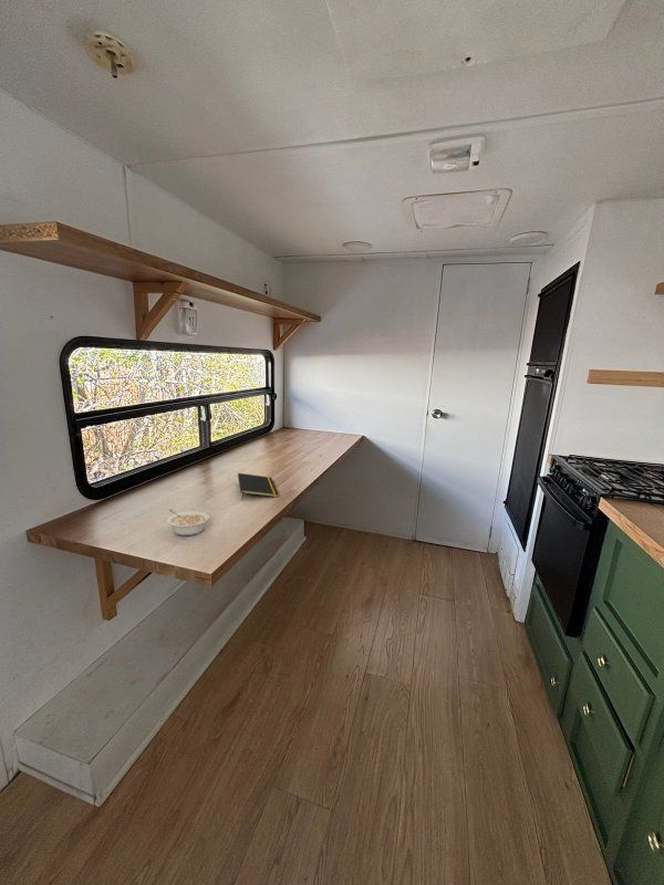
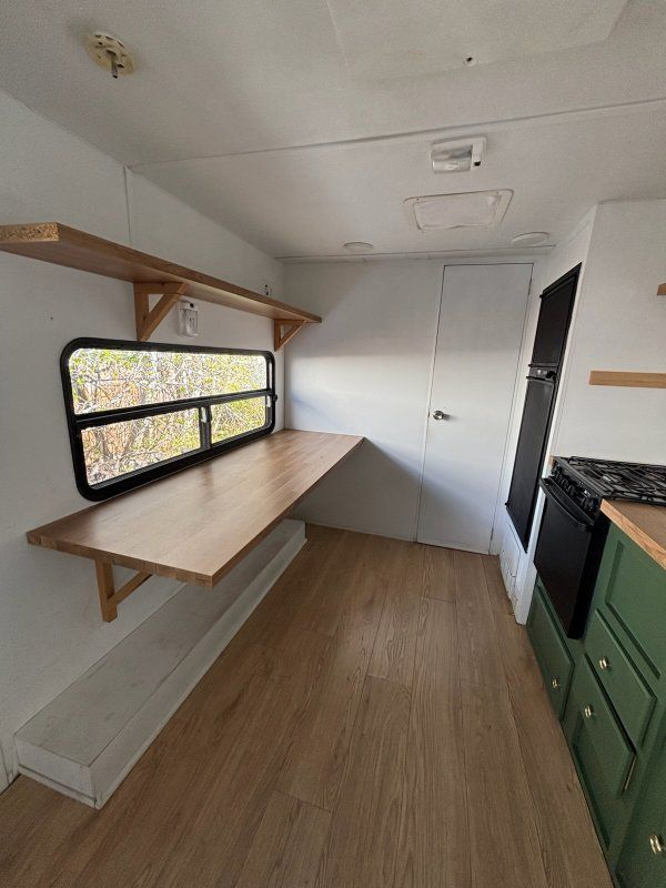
- notepad [237,472,279,501]
- legume [166,508,210,538]
